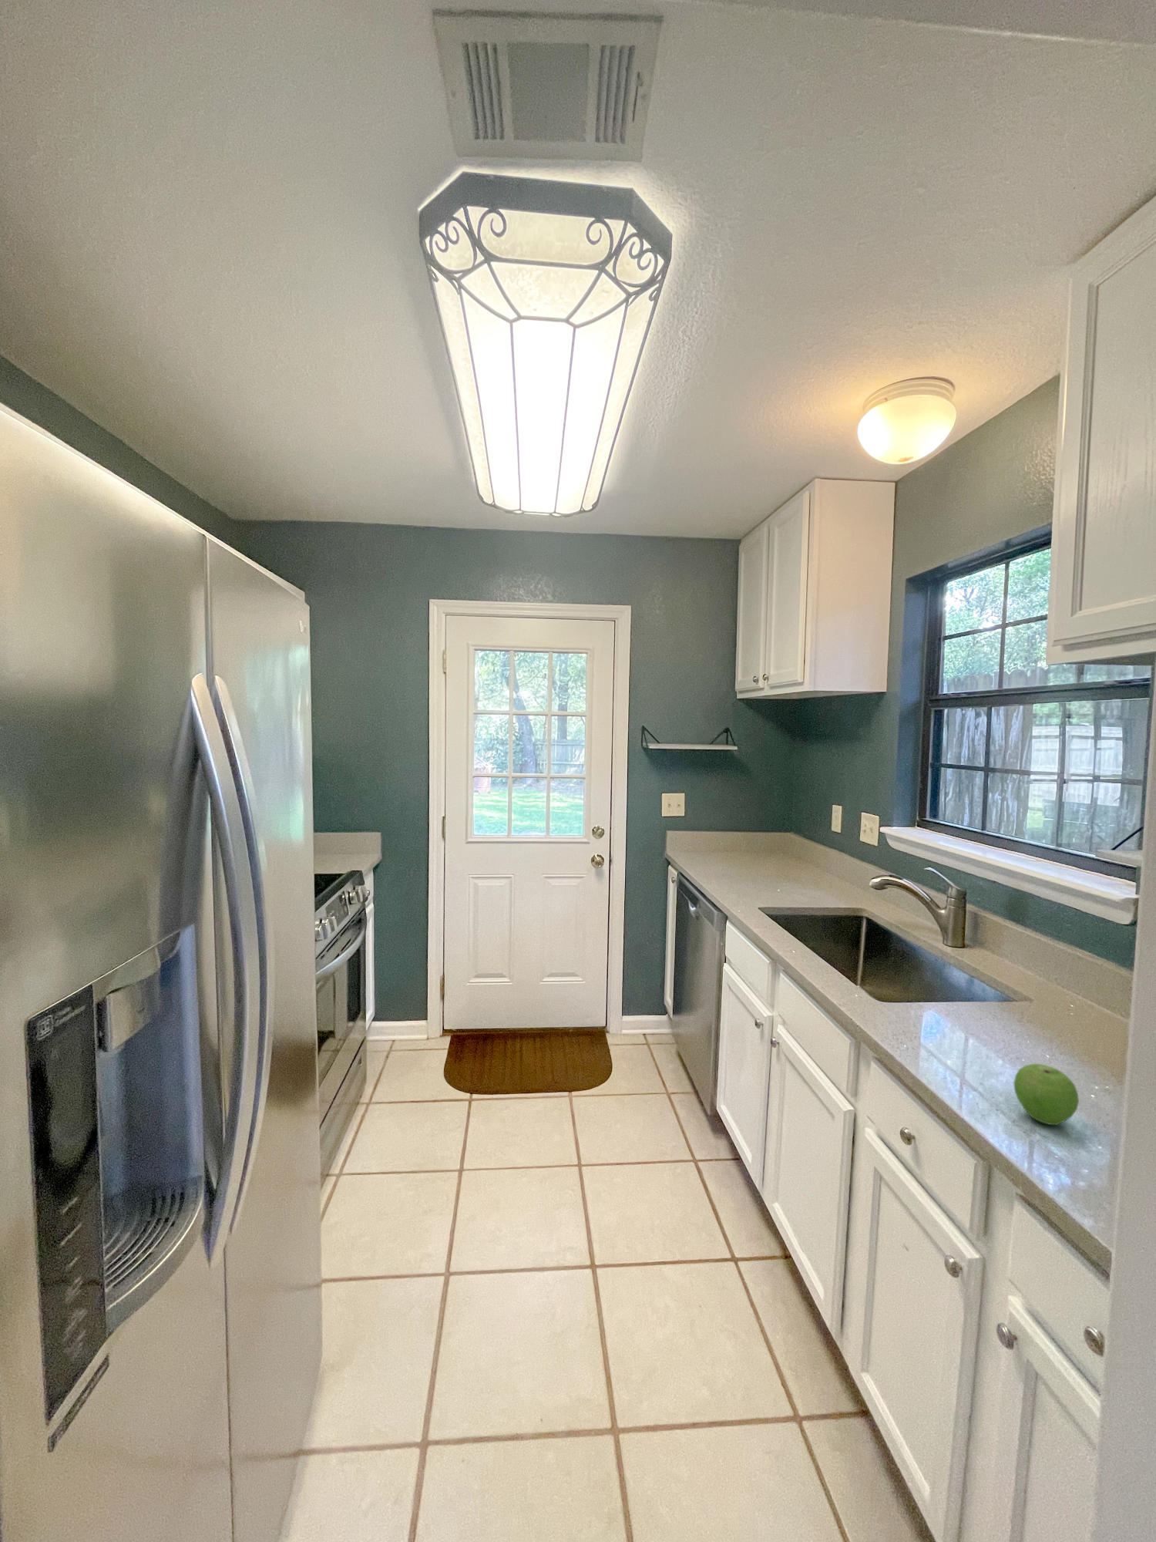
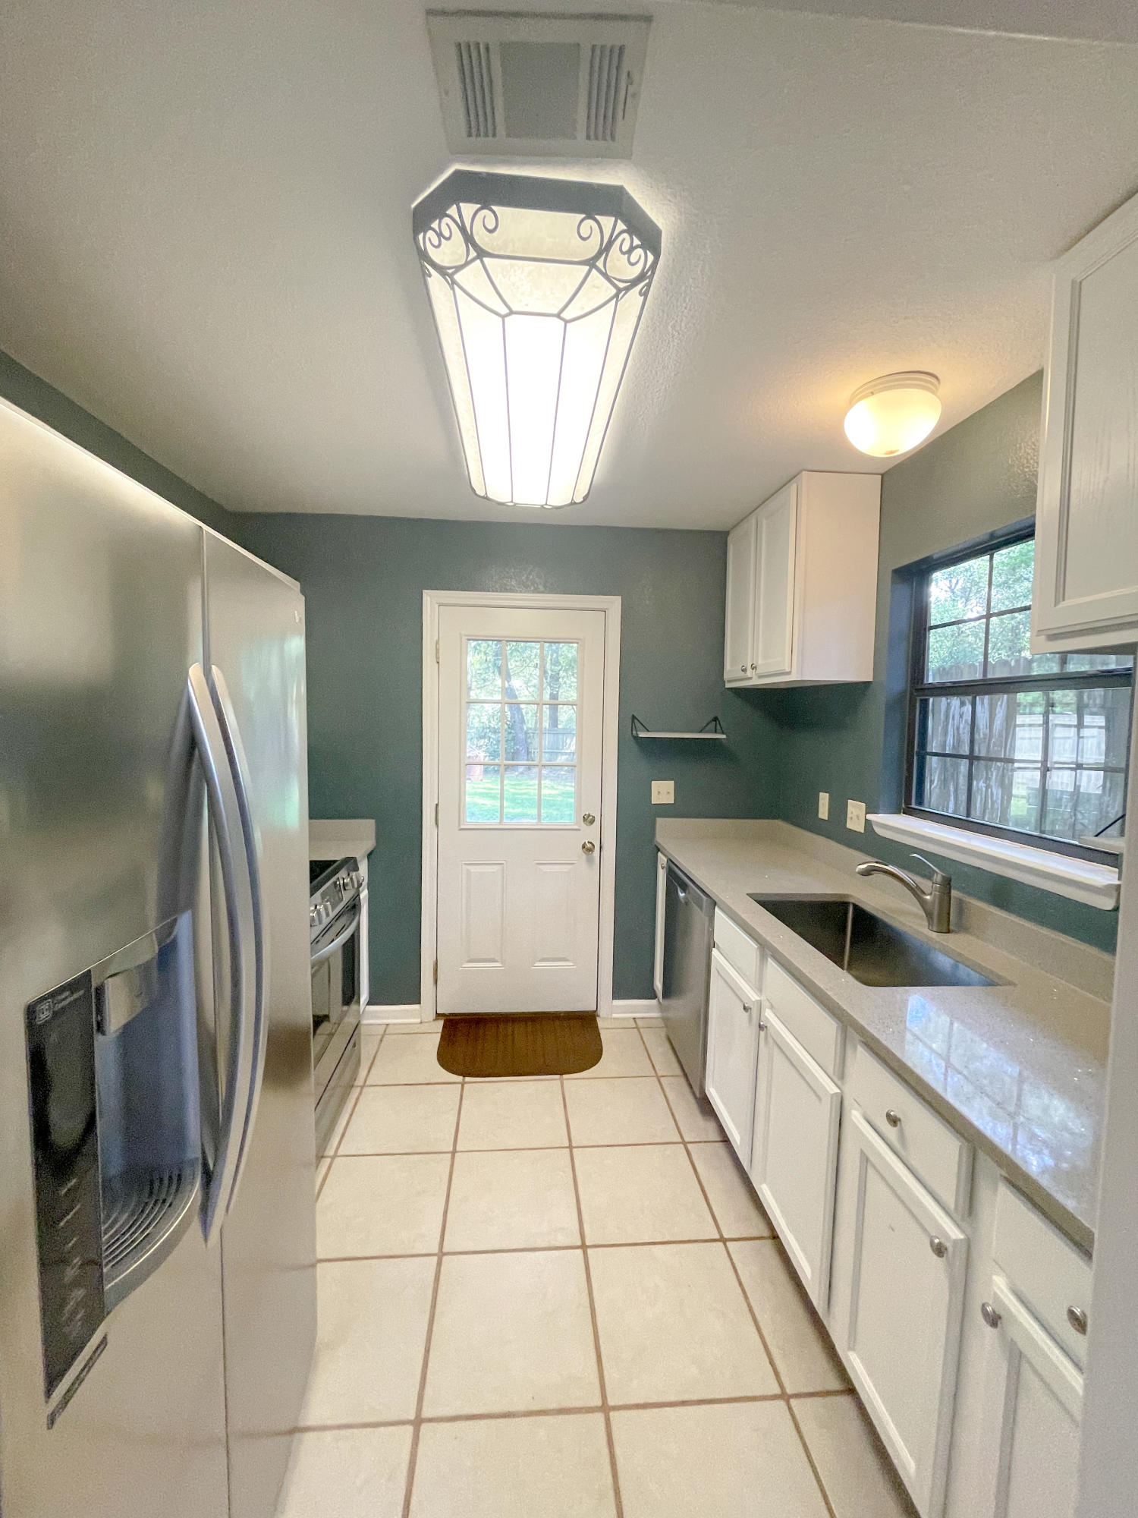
- fruit [1013,1064,1080,1126]
